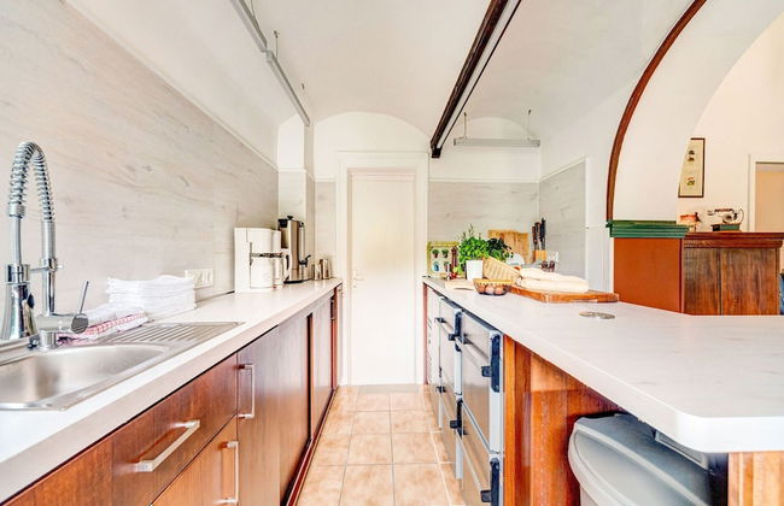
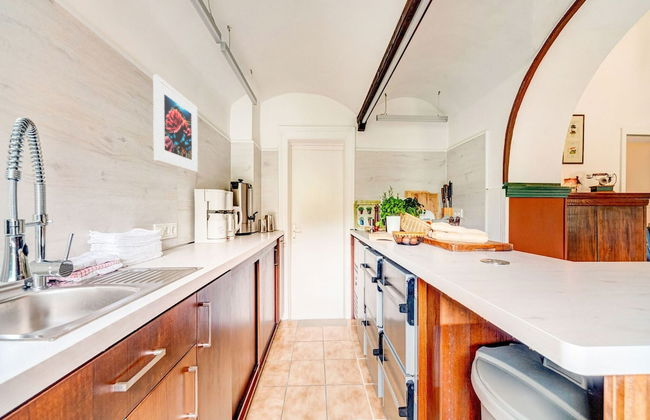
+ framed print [152,74,199,173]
